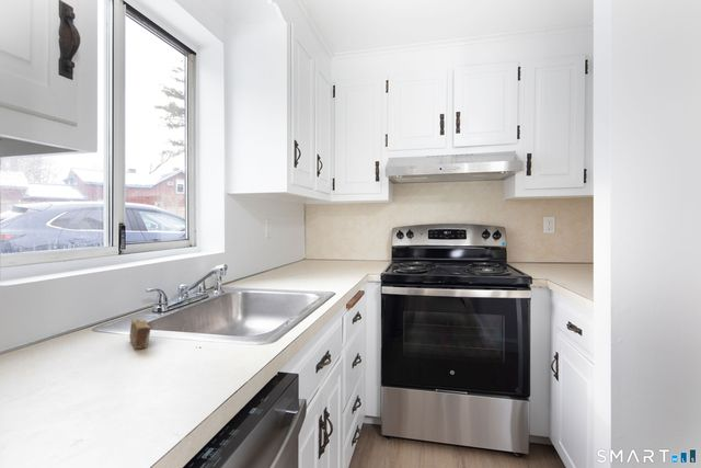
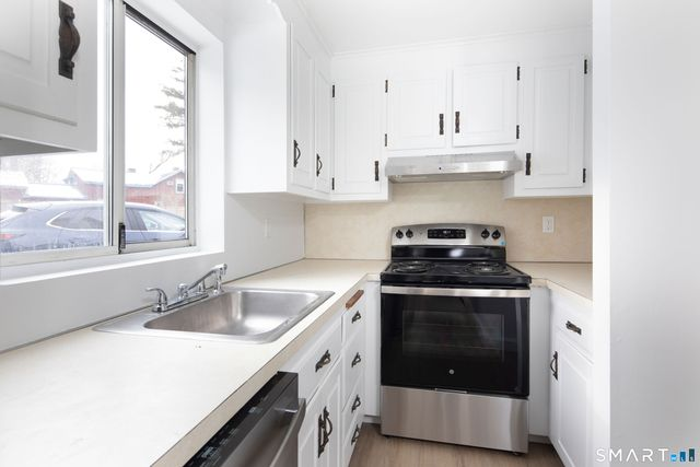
- soap bar [128,318,151,350]
